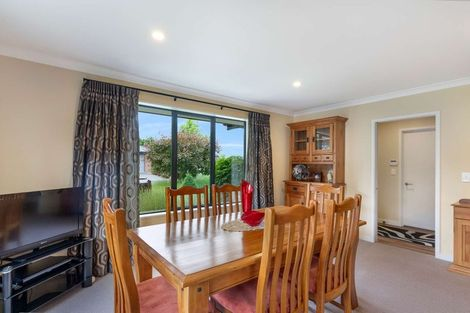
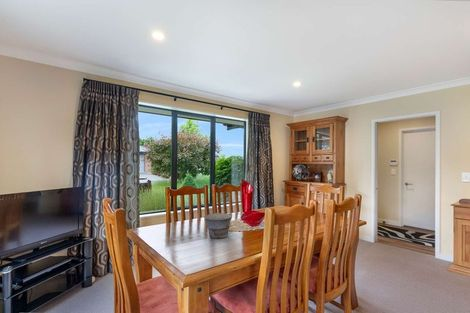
+ bowl [203,212,233,240]
